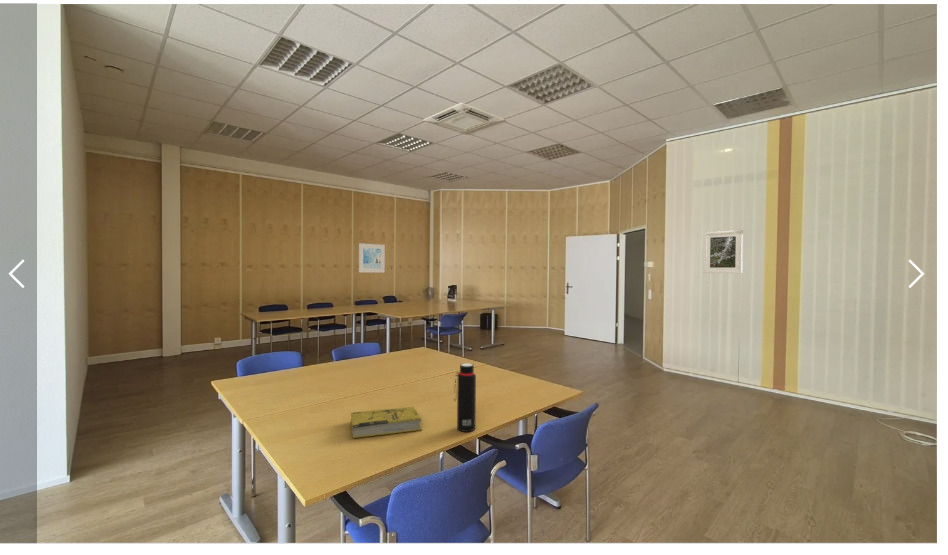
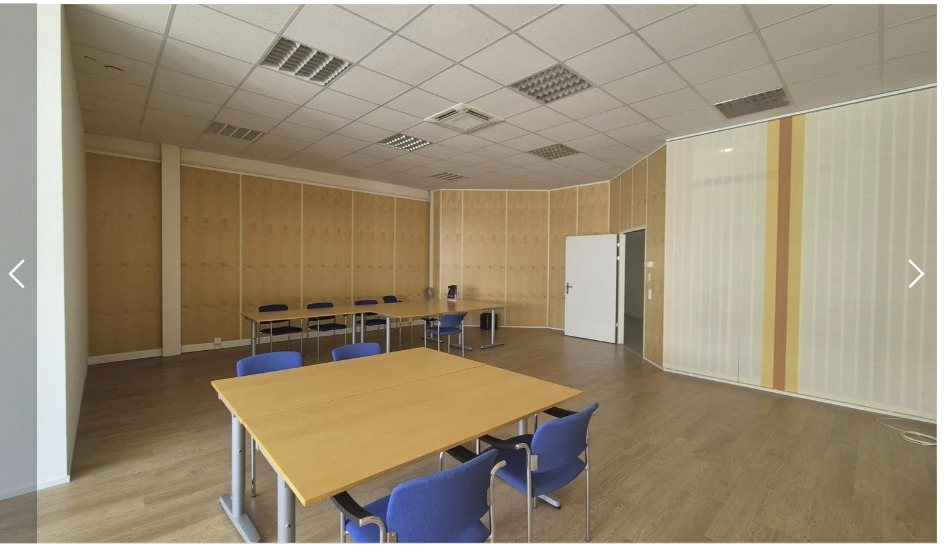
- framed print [358,242,386,274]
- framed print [703,229,744,274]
- water bottle [453,362,477,433]
- book [350,406,423,439]
